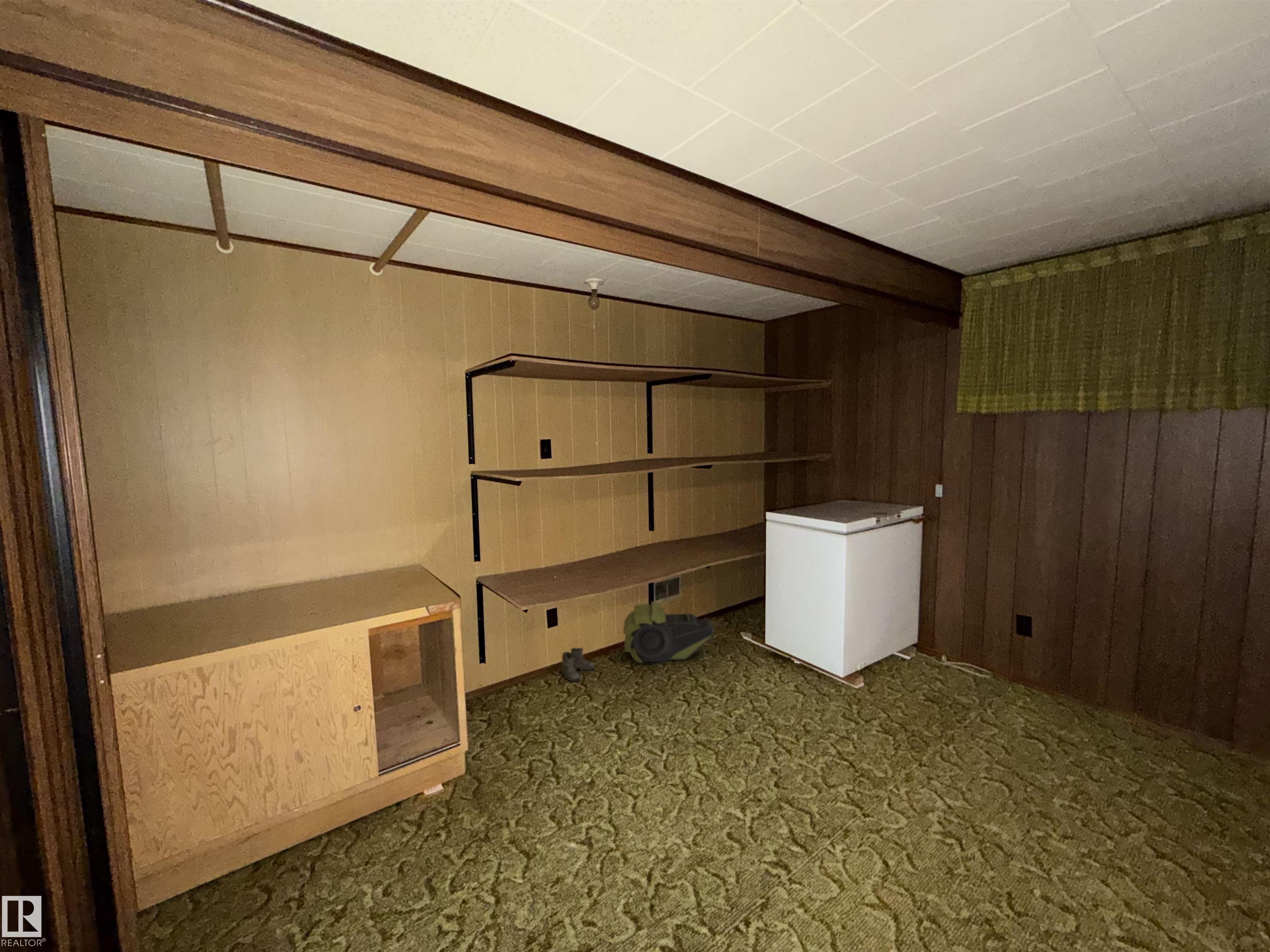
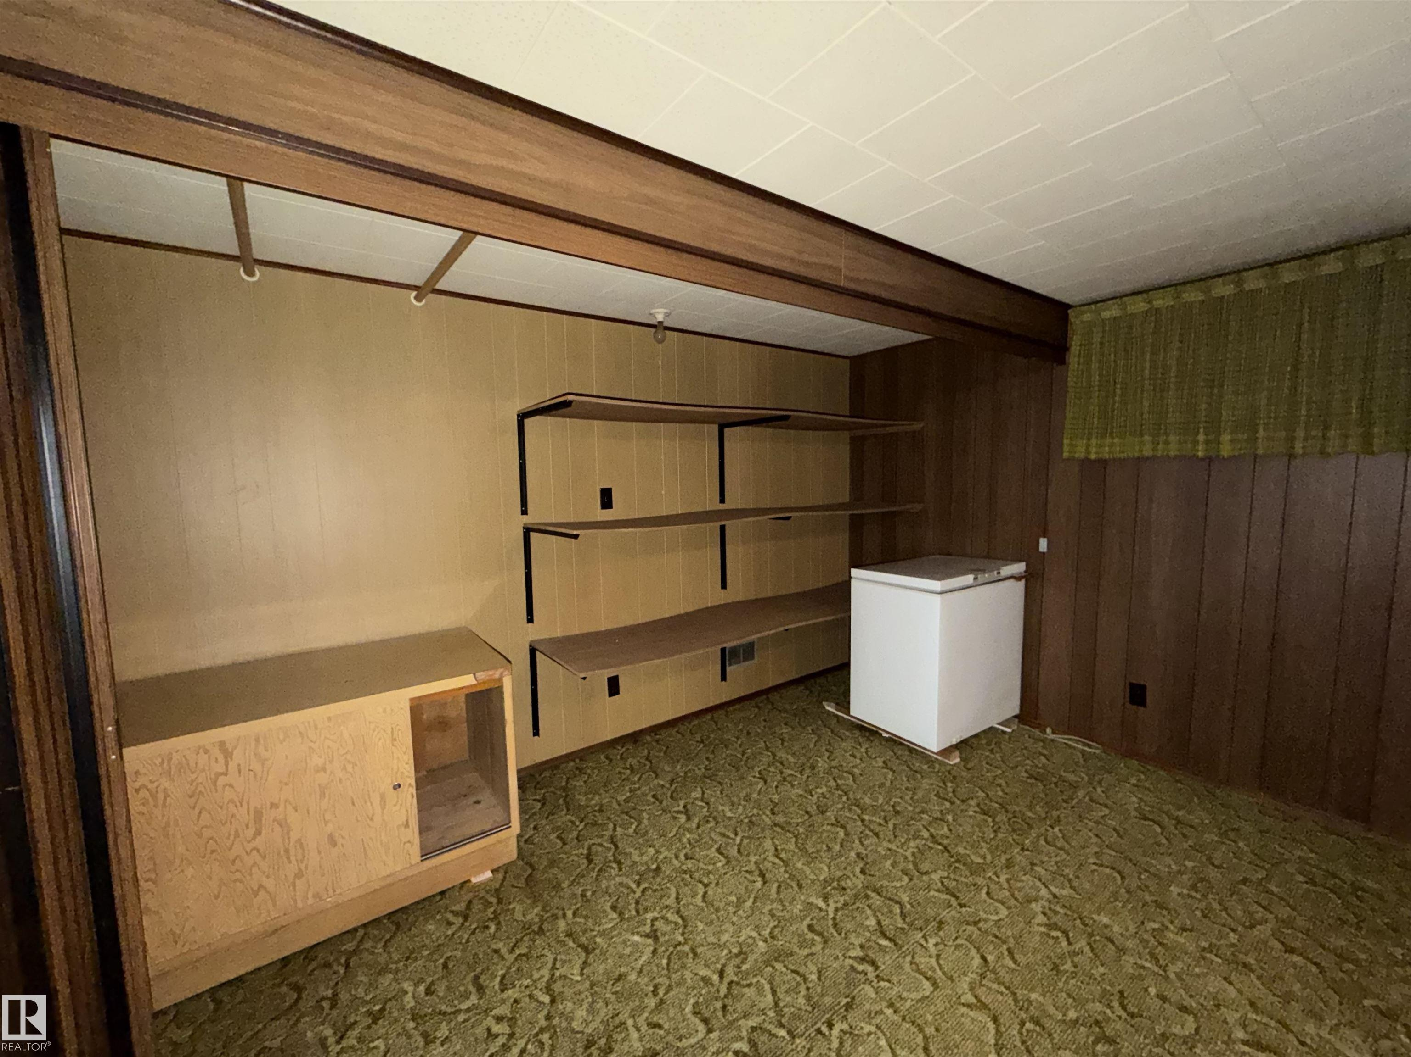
- backpack [623,601,716,663]
- boots [557,647,595,682]
